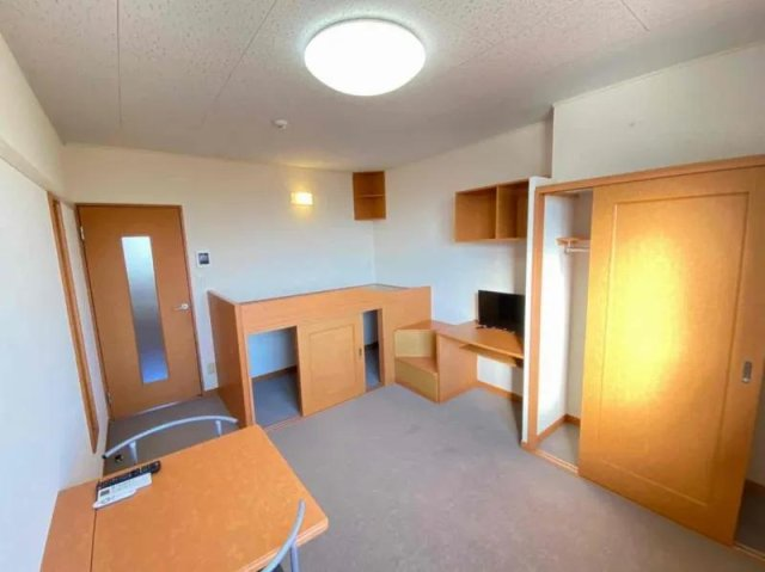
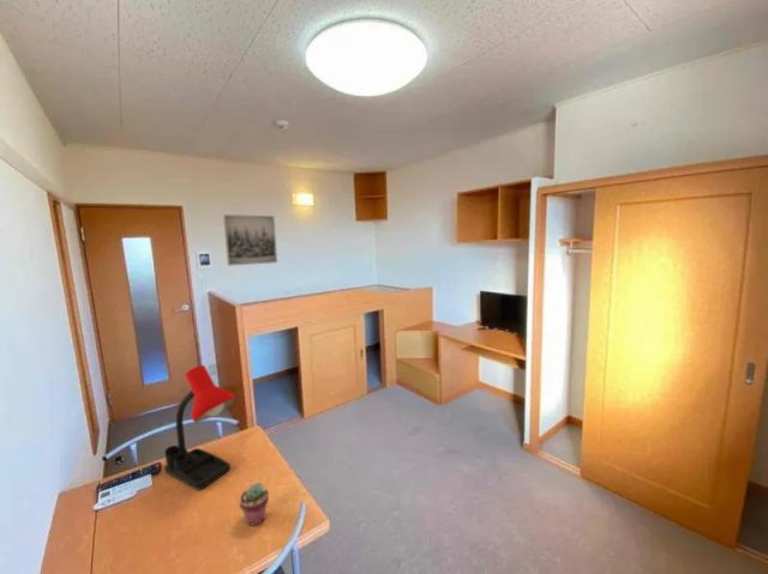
+ desk lamp [163,364,236,491]
+ potted succulent [239,482,270,526]
+ wall art [222,213,278,267]
